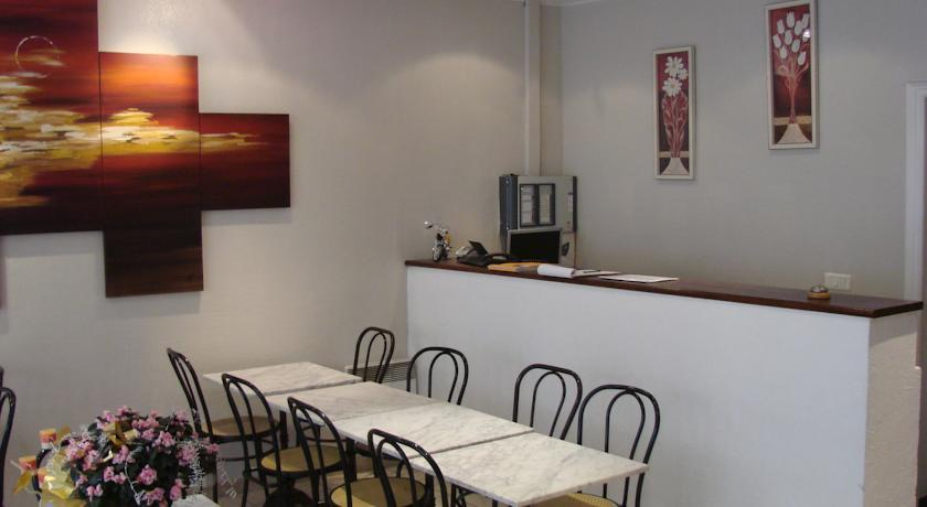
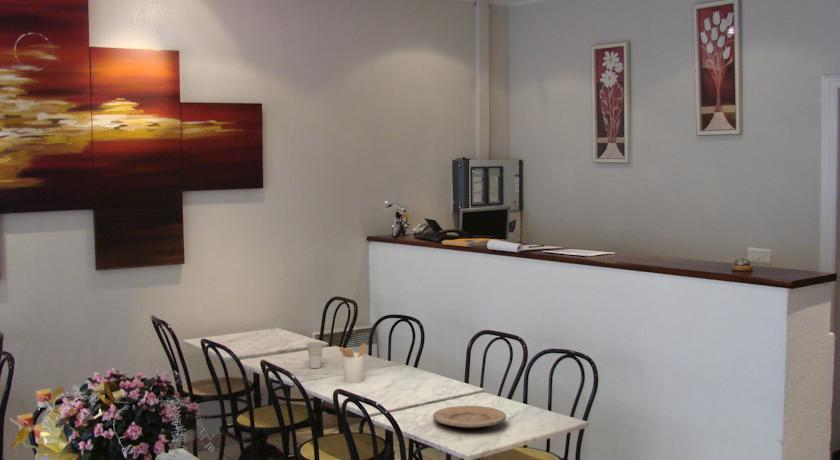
+ utensil holder [337,342,367,384]
+ cup [306,341,325,369]
+ plate [432,405,507,429]
